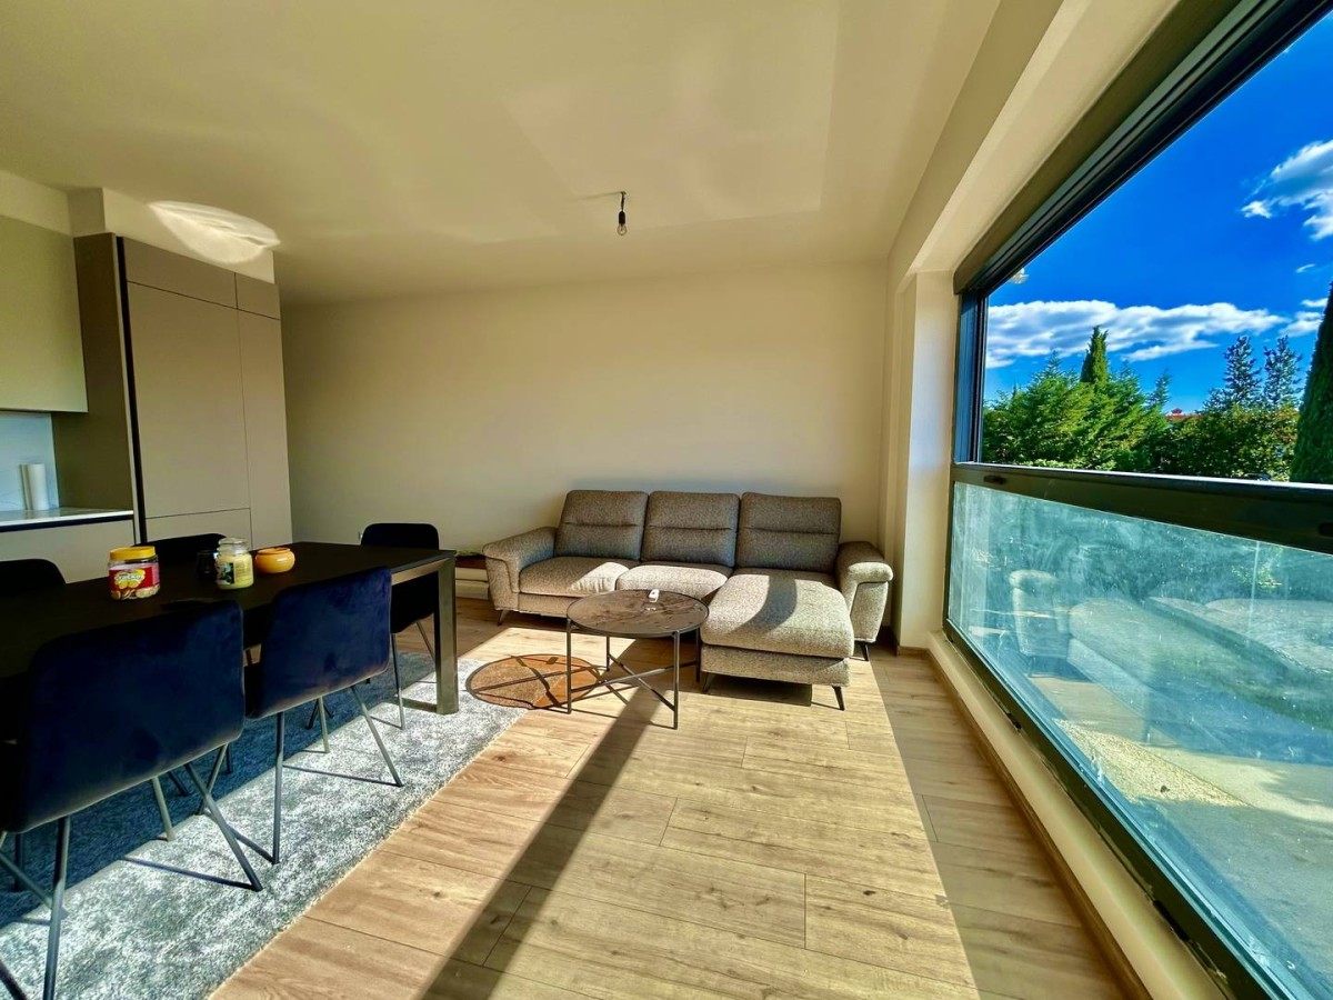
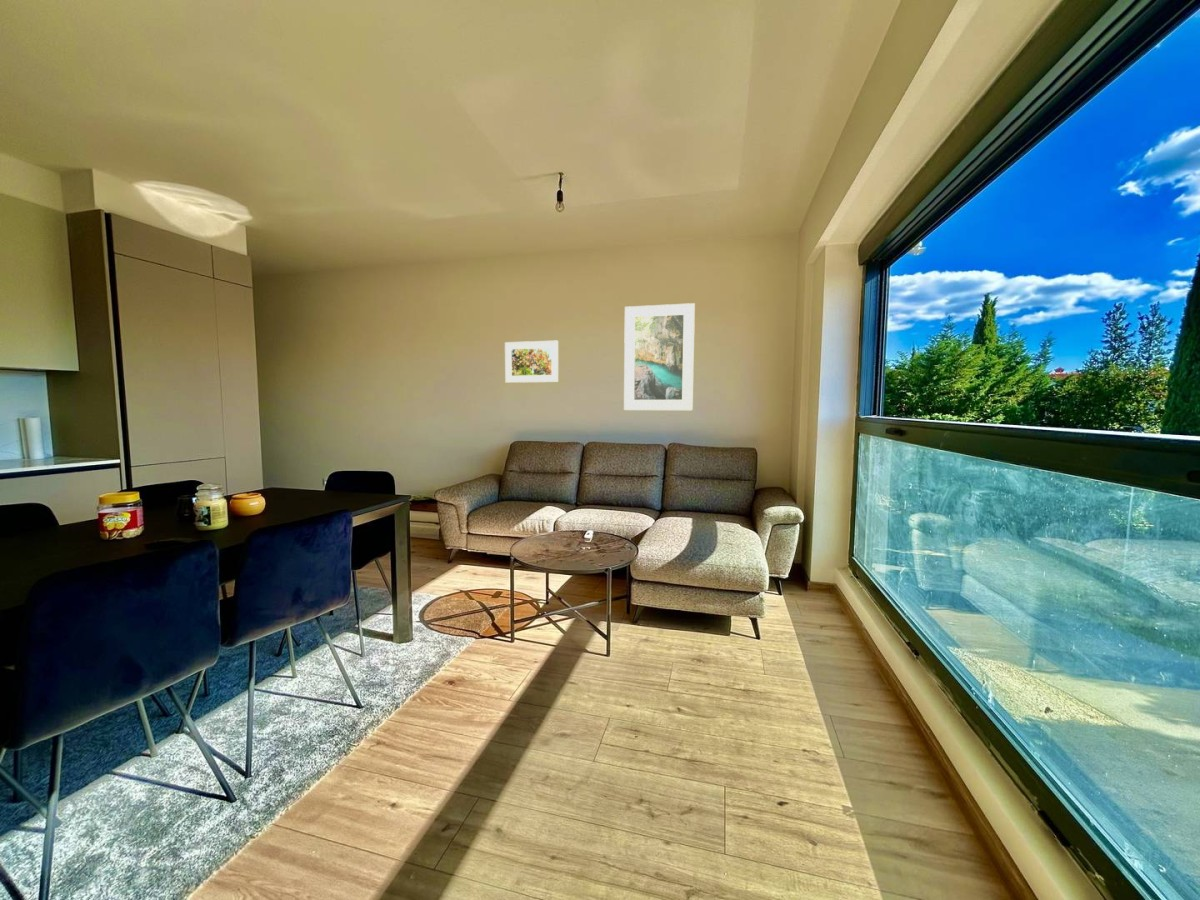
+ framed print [504,339,560,384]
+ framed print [623,302,696,411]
